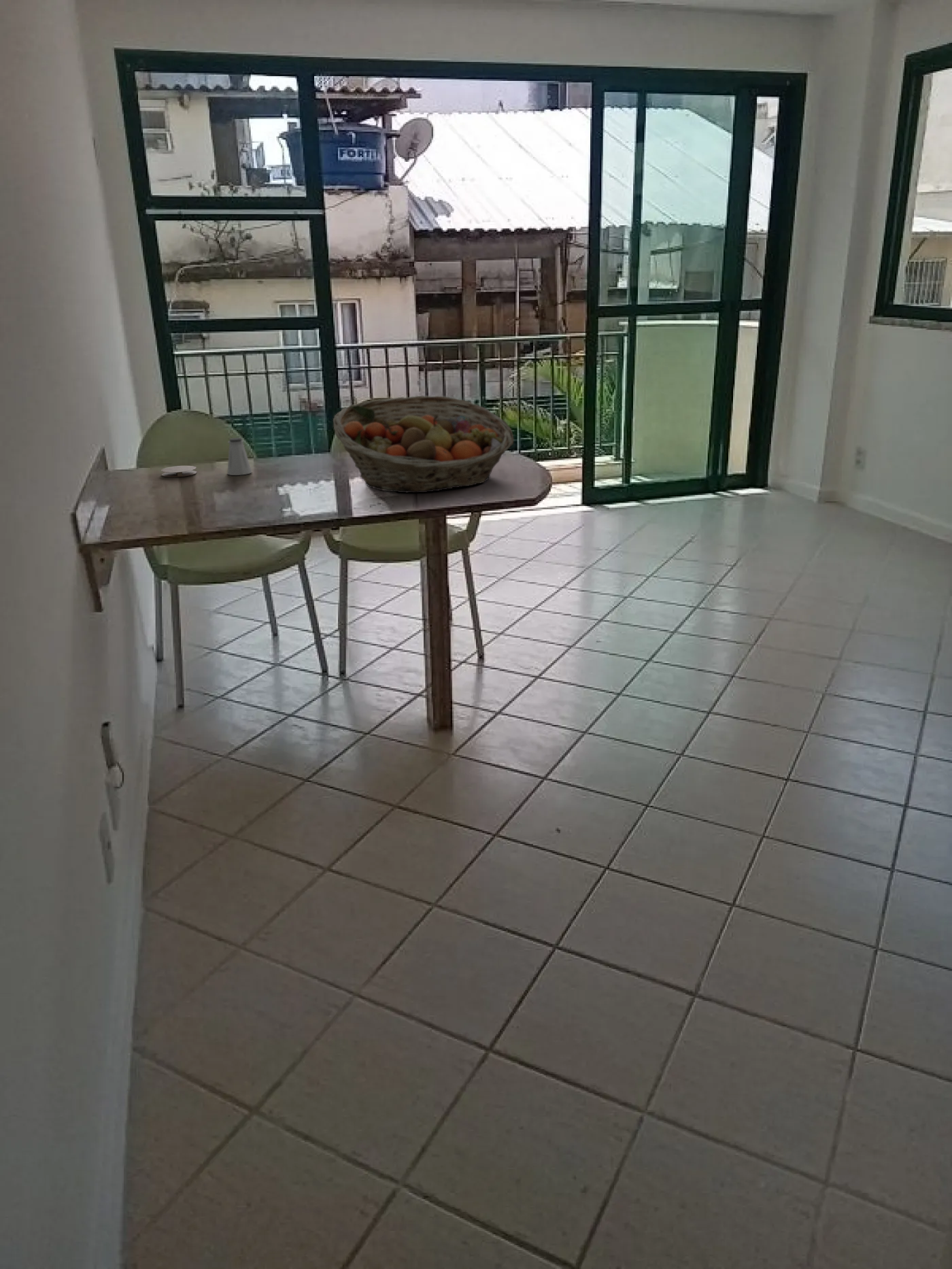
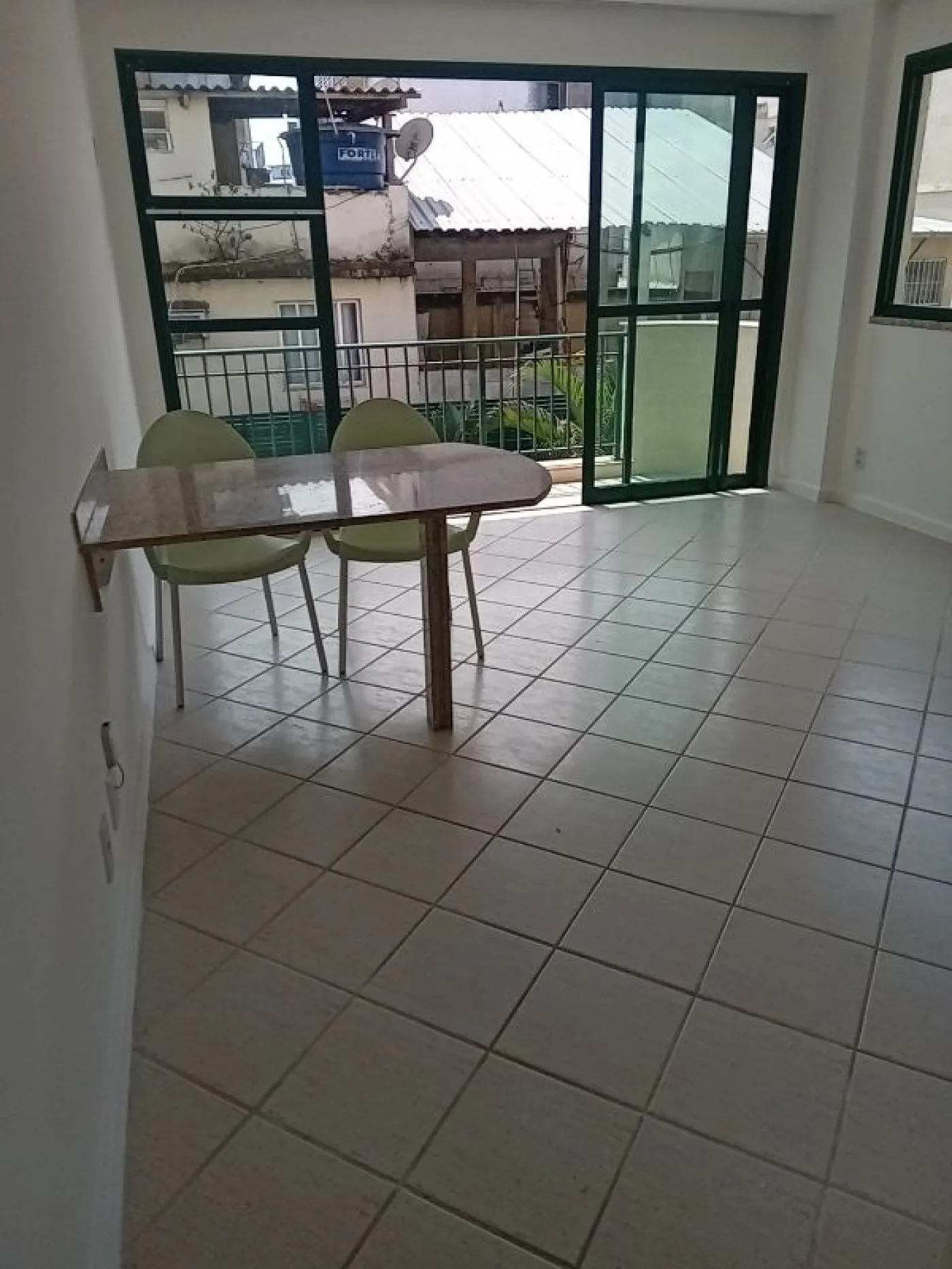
- coaster [160,465,197,478]
- saltshaker [226,437,252,476]
- fruit basket [333,395,514,493]
